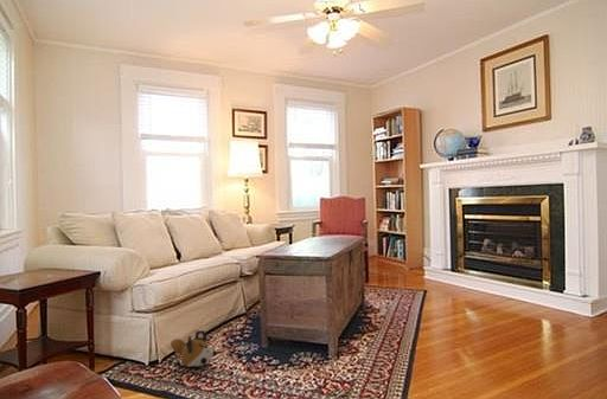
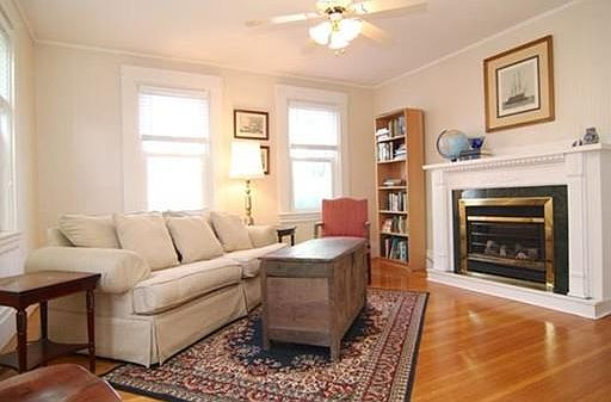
- plush toy [170,329,218,368]
